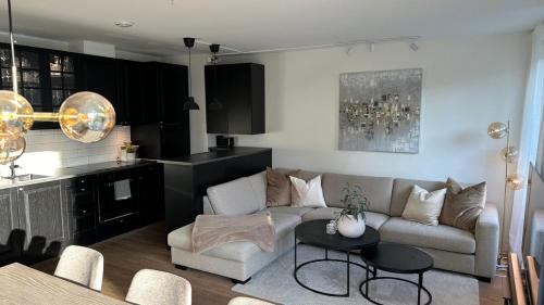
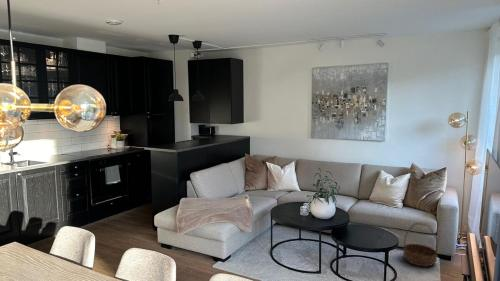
+ basket [402,221,439,268]
